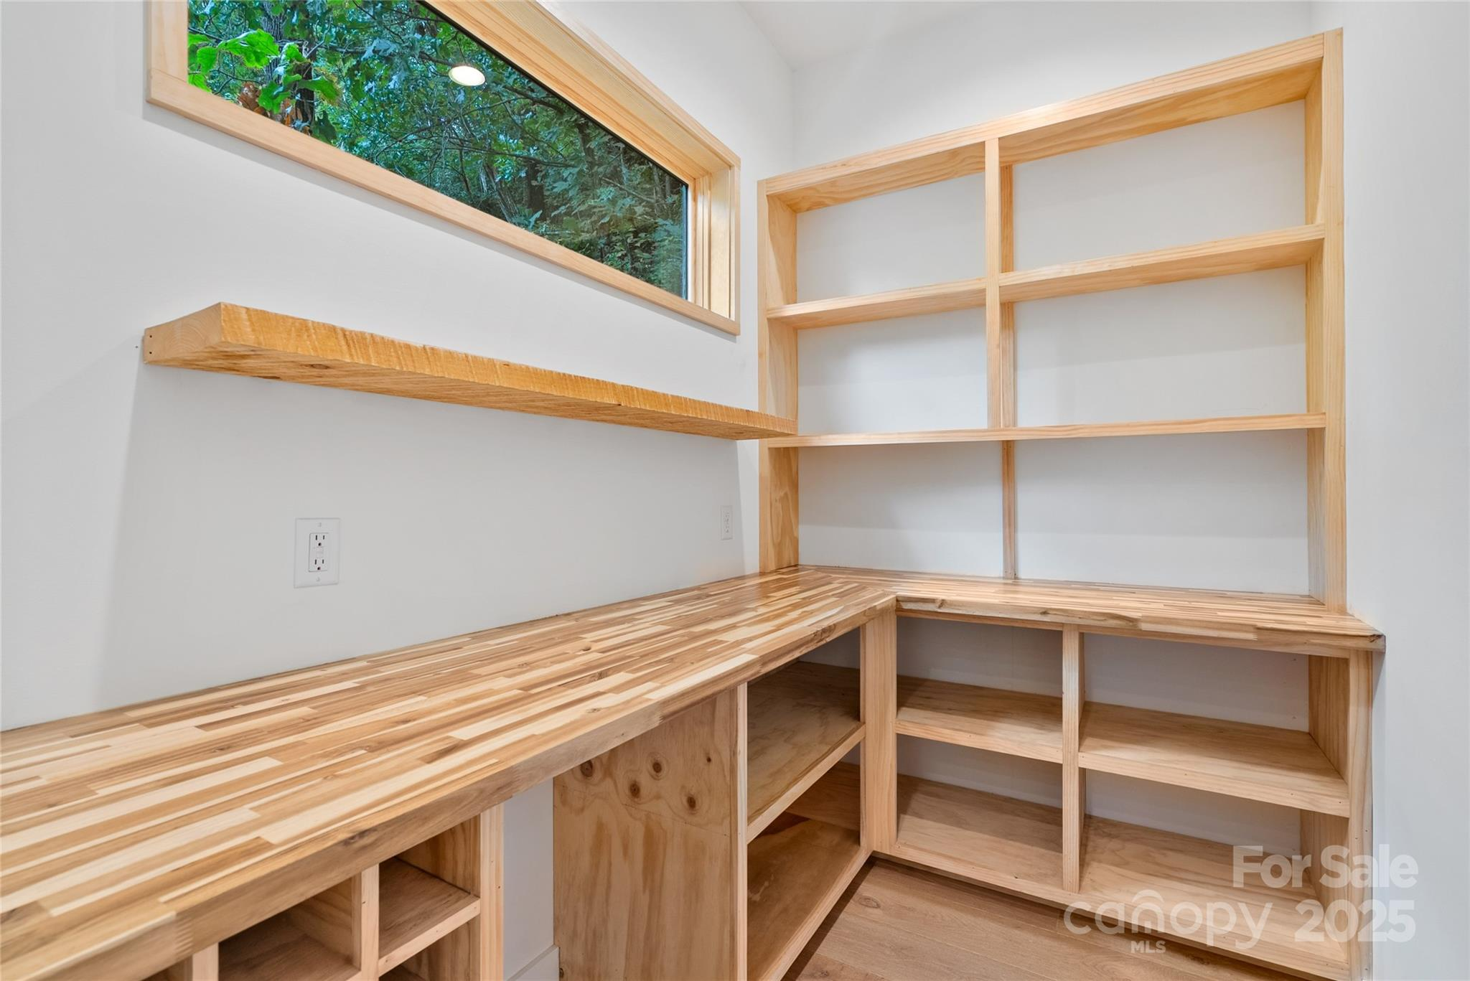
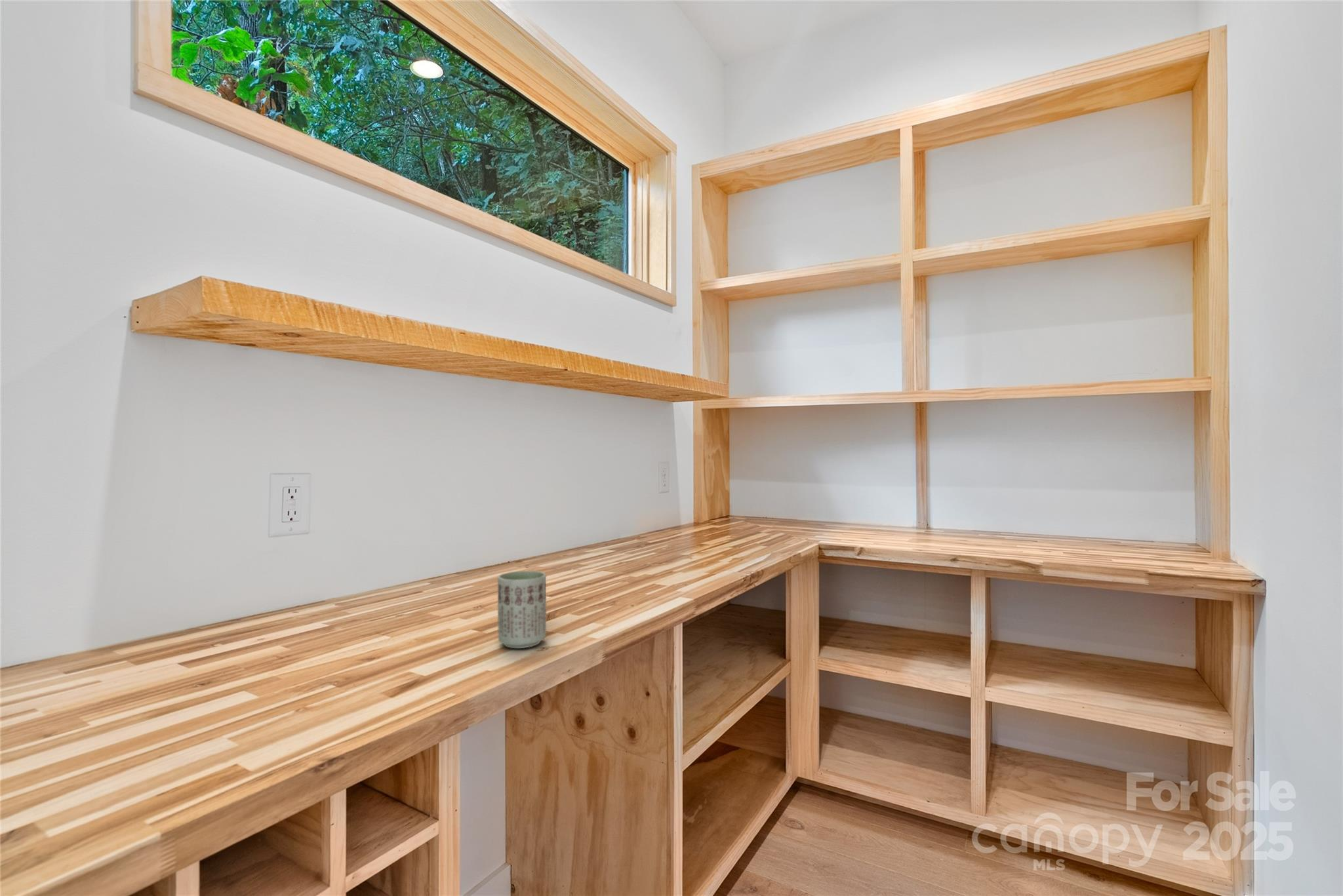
+ cup [497,570,547,649]
